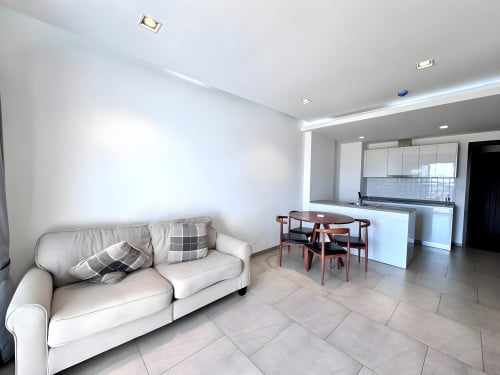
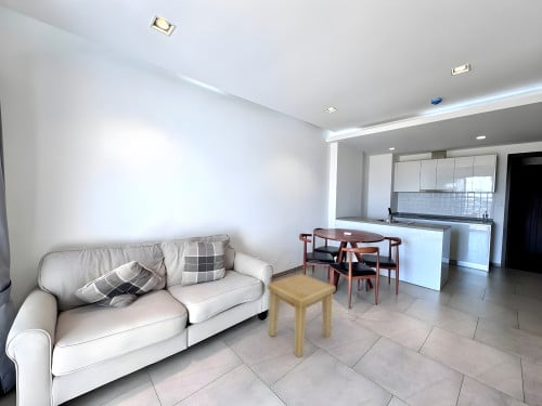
+ side table [267,273,336,358]
